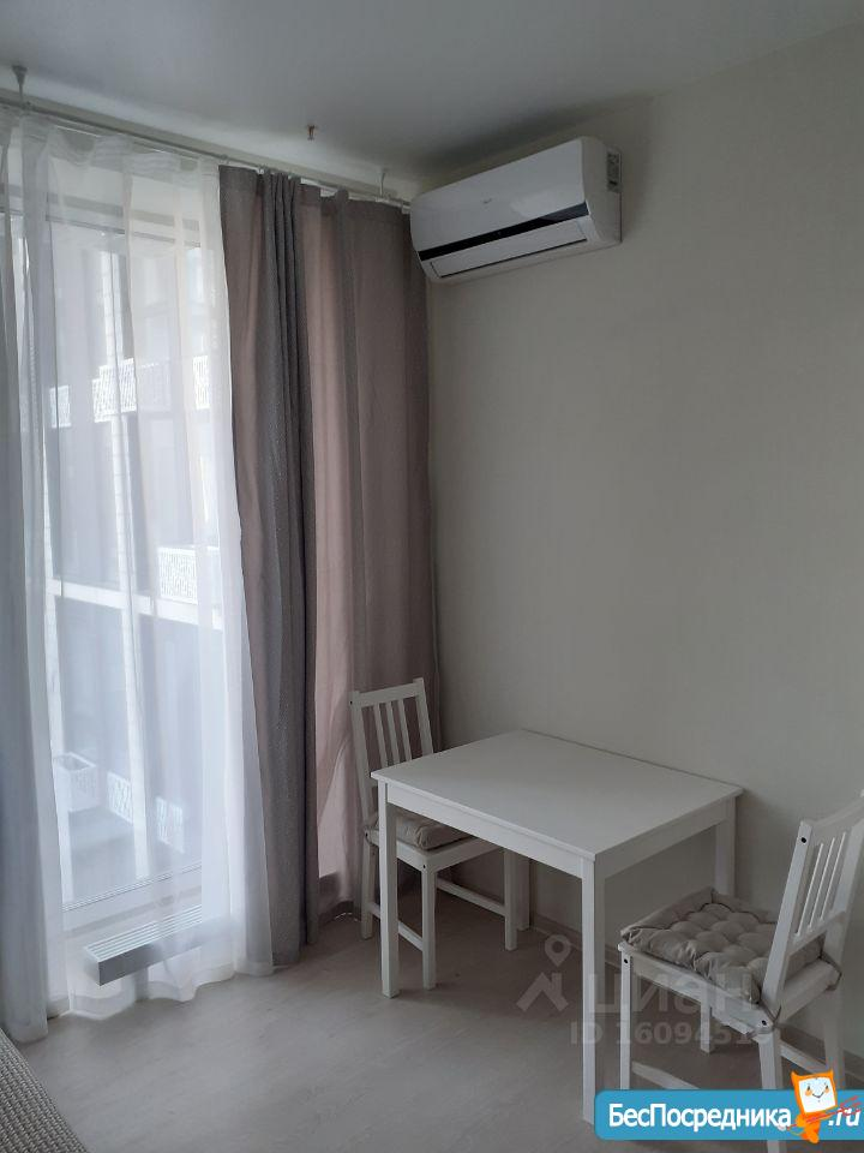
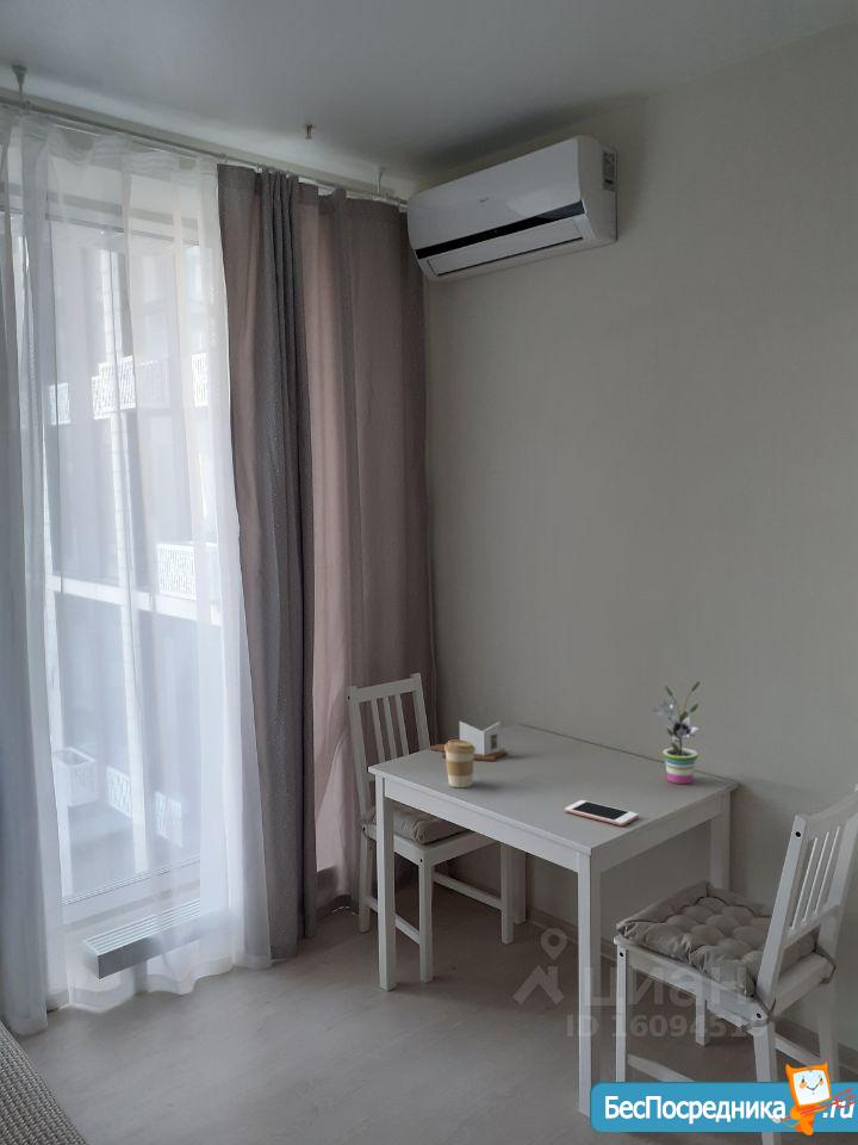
+ coffee cup [444,738,475,788]
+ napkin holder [428,720,509,762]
+ potted plant [649,680,701,785]
+ cell phone [564,799,640,827]
